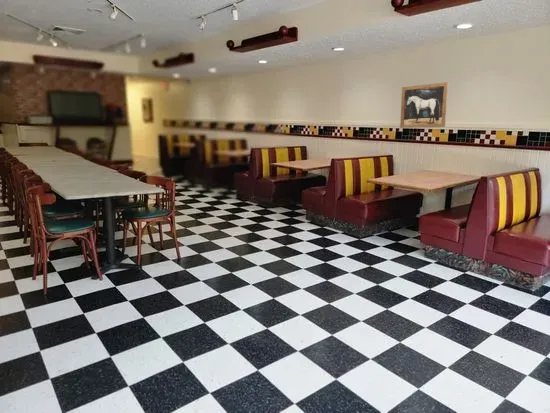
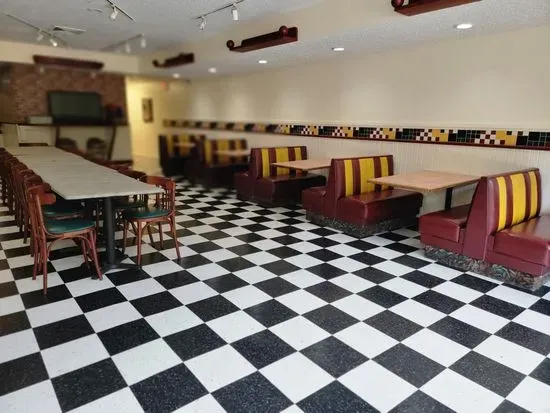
- wall art [399,81,449,129]
